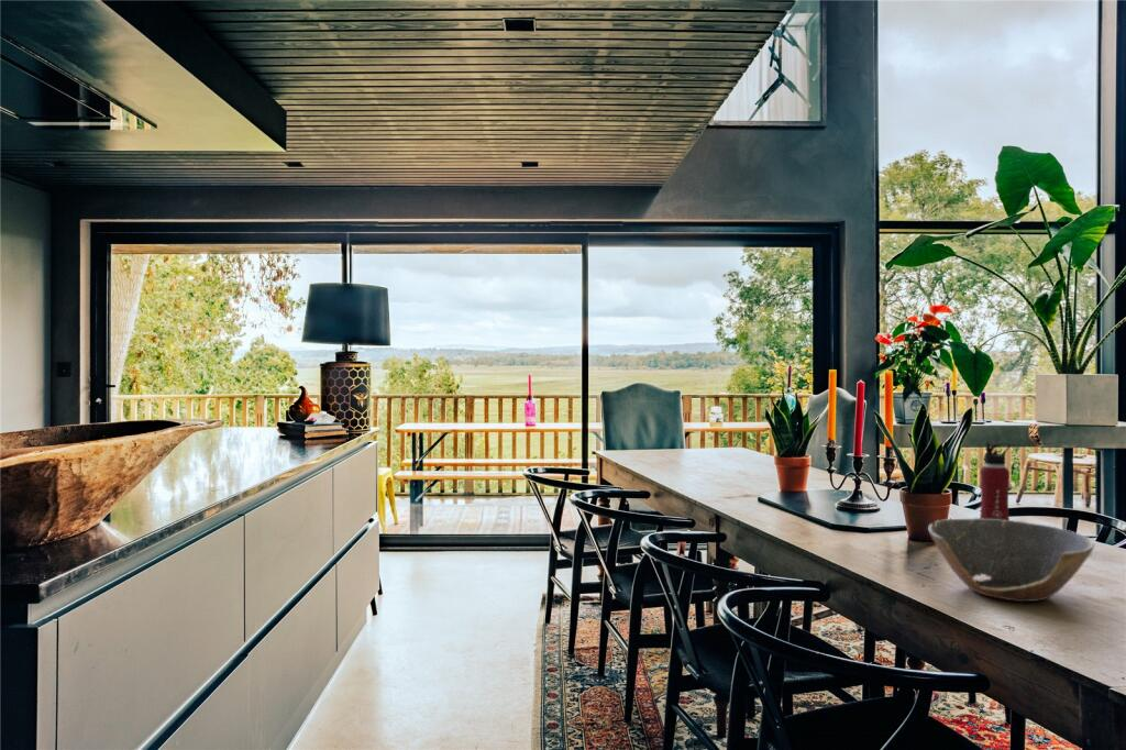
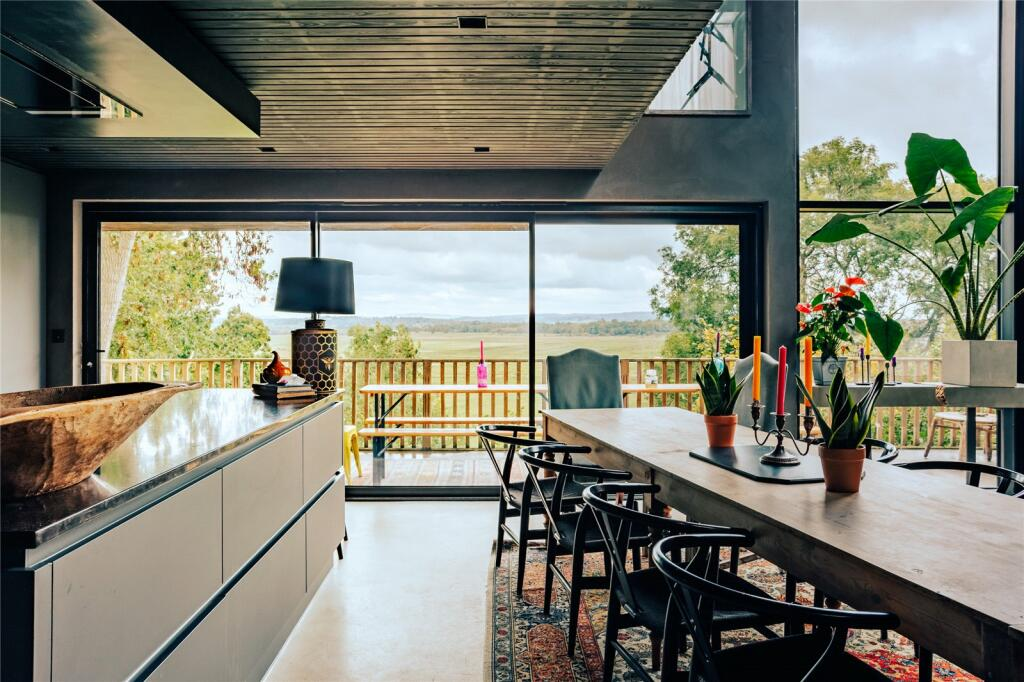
- bowl [927,517,1096,603]
- water bottle [979,441,1011,520]
